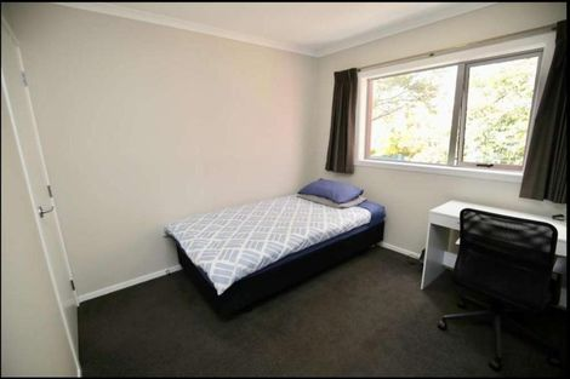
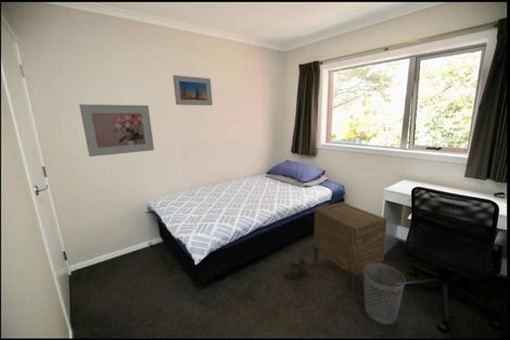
+ boots [282,259,308,280]
+ wastebasket [362,263,407,326]
+ nightstand [313,201,388,293]
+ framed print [78,103,155,158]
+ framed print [171,74,214,106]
